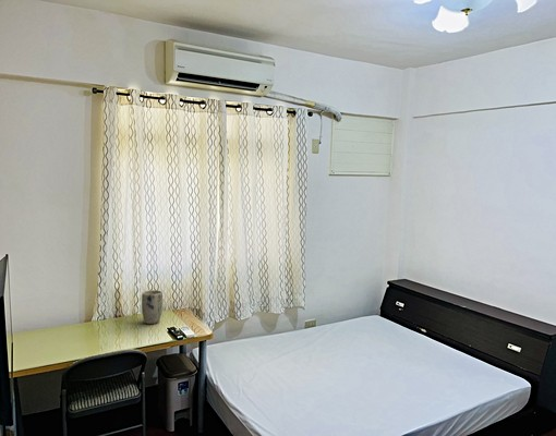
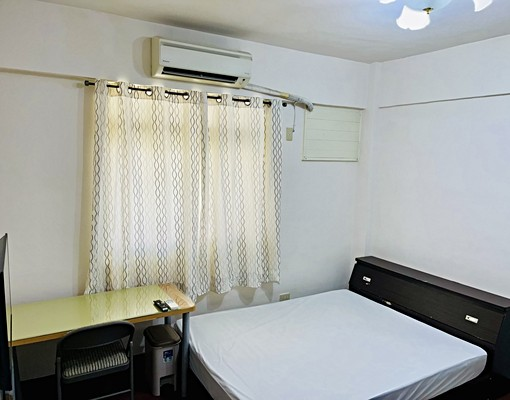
- plant pot [141,289,164,325]
